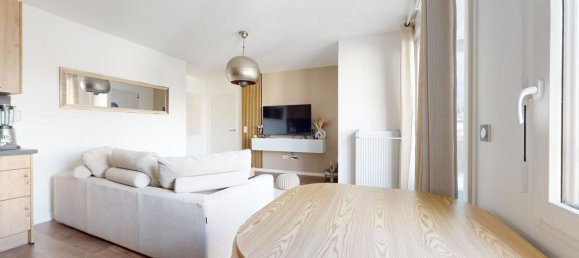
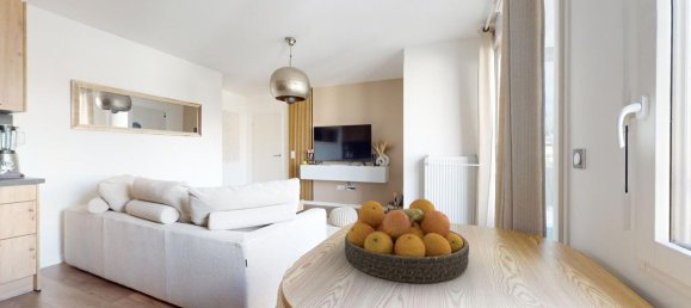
+ fruit bowl [344,198,470,284]
